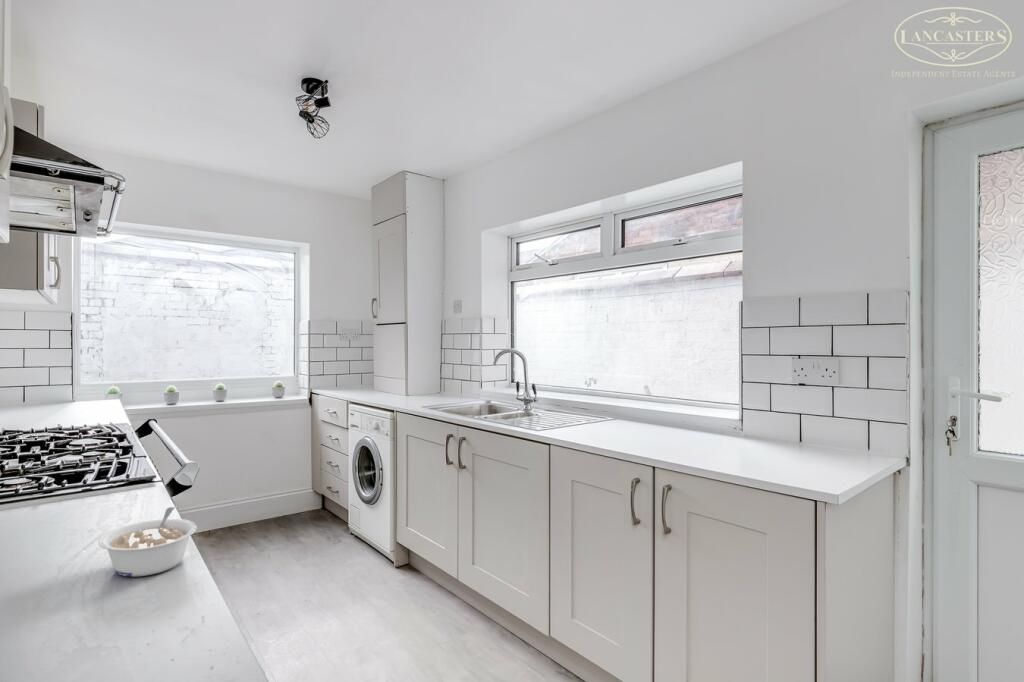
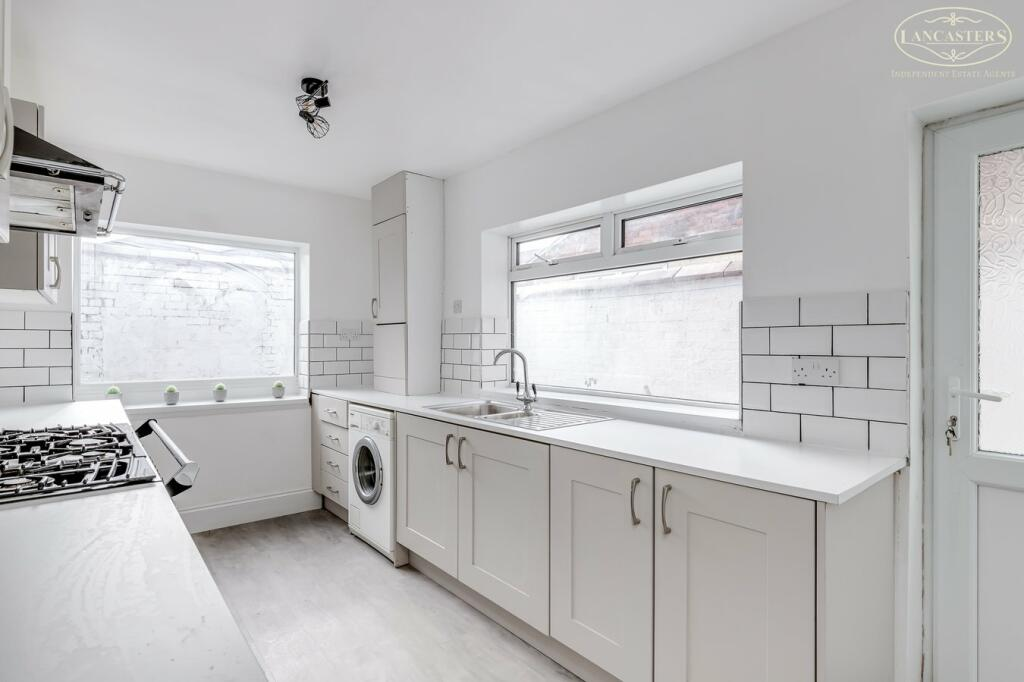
- legume [97,506,198,578]
